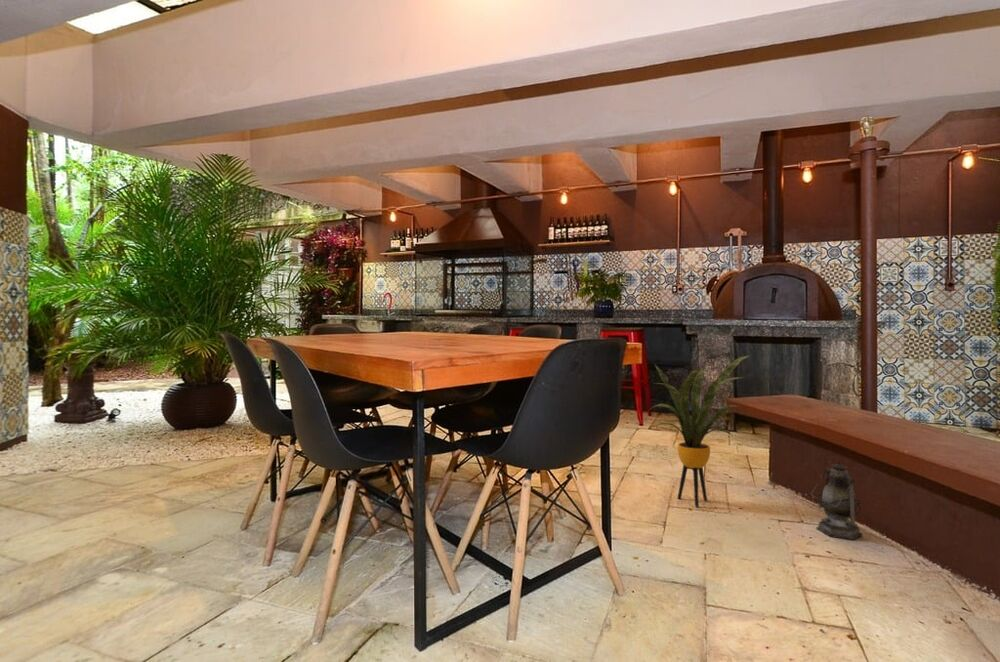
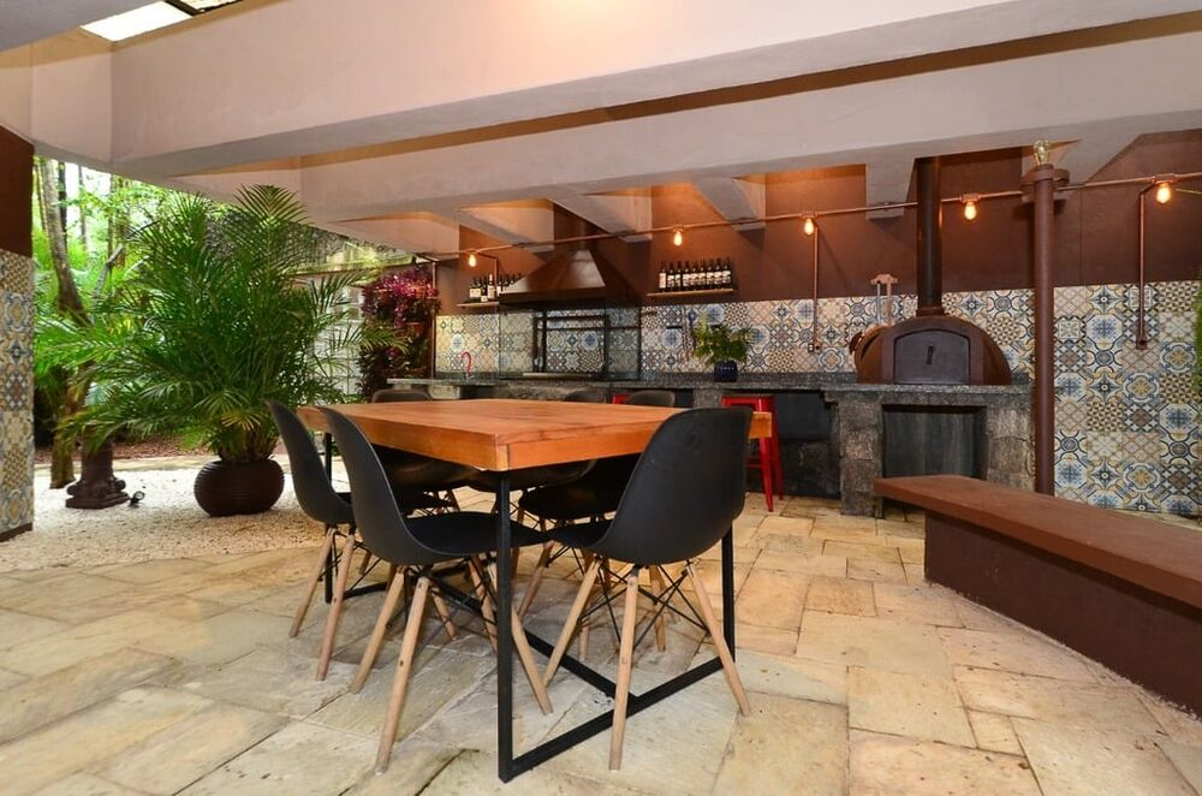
- house plant [647,354,751,508]
- lantern [810,461,863,541]
